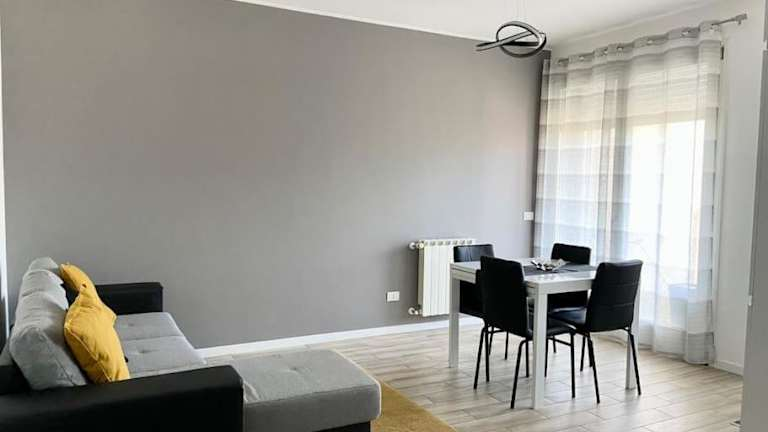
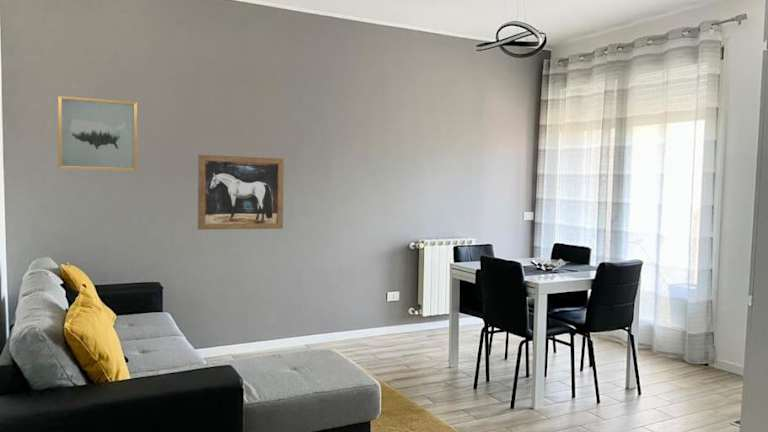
+ wall art [197,154,285,231]
+ wall art [57,95,138,172]
